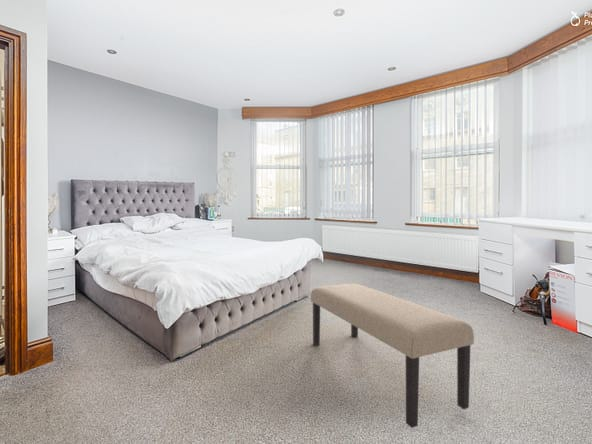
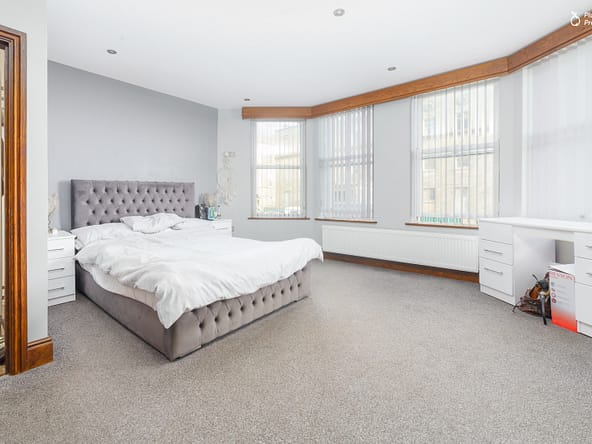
- bench [310,283,475,429]
